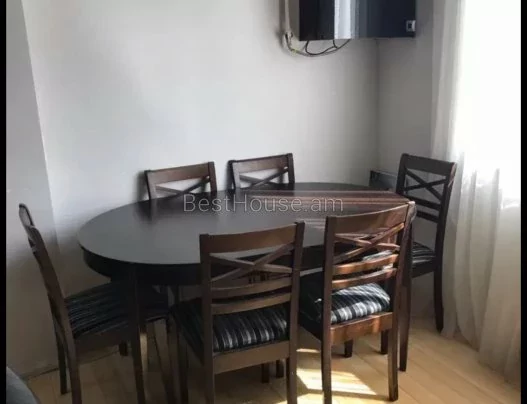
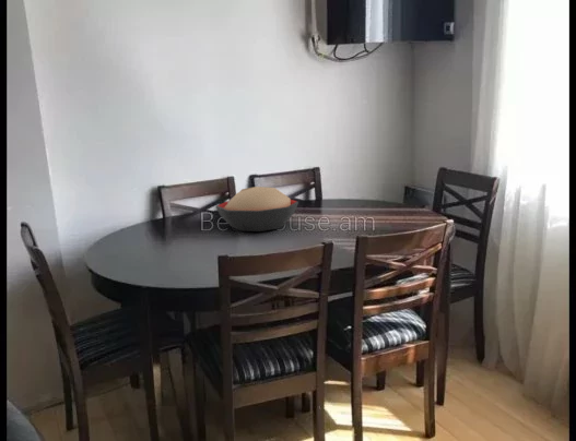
+ decorative bowl [215,186,299,233]
